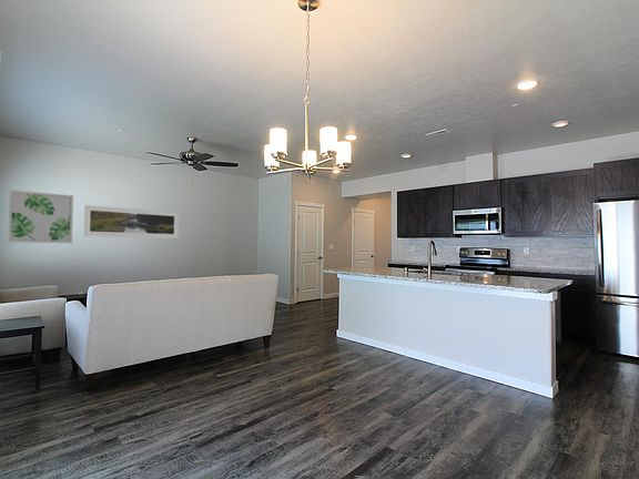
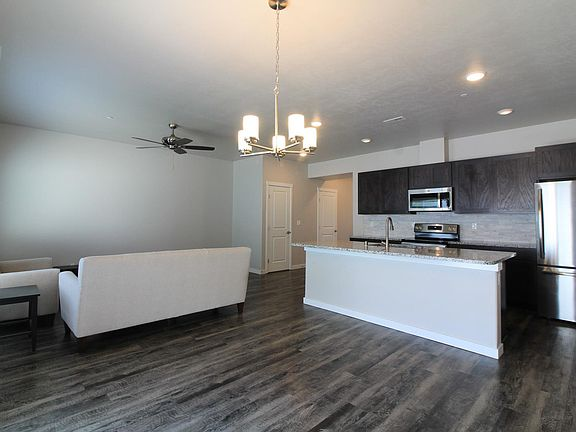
- wall art [7,188,74,244]
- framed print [83,204,180,240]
